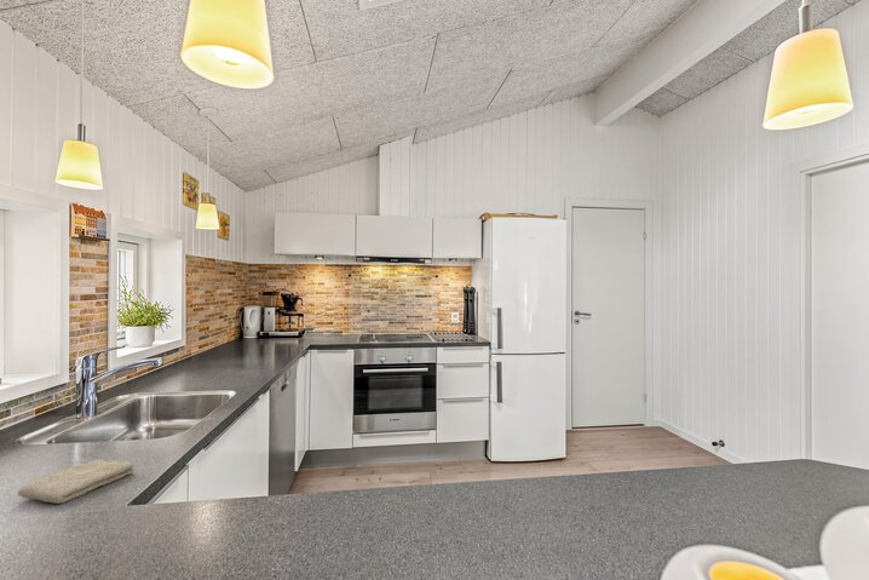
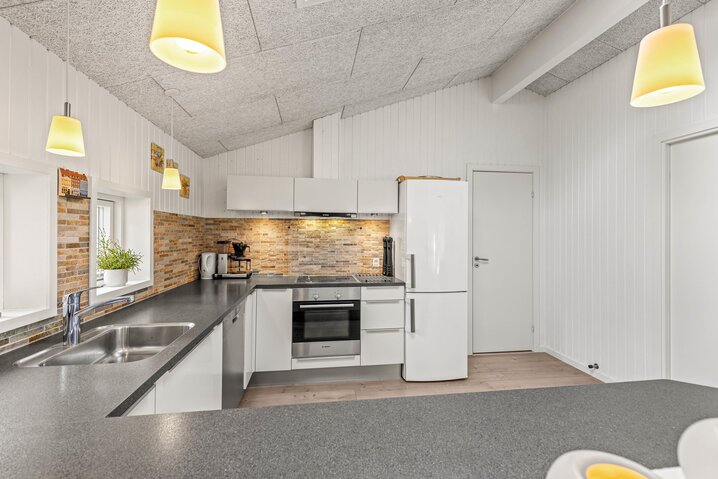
- washcloth [17,458,136,505]
